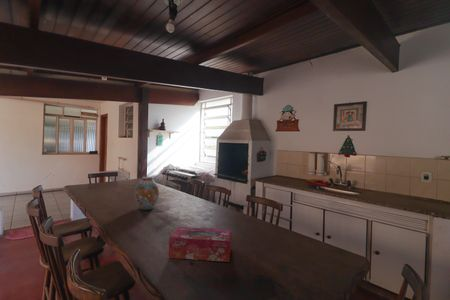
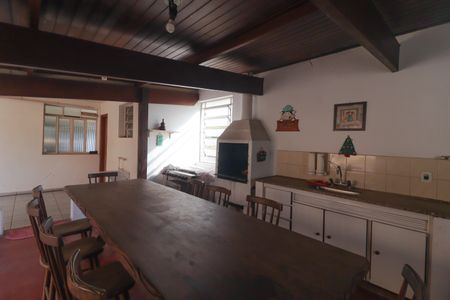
- tissue box [168,226,233,263]
- vase [134,176,160,211]
